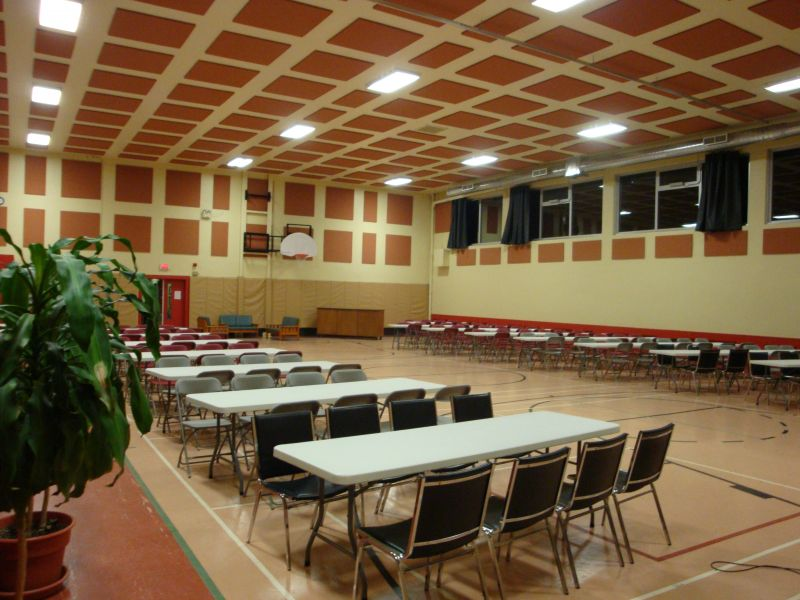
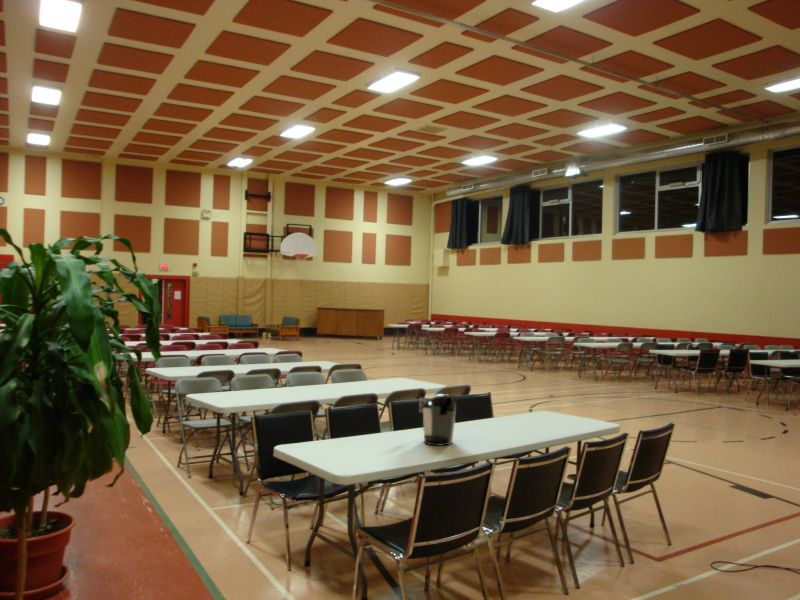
+ coffee maker [418,393,457,447]
